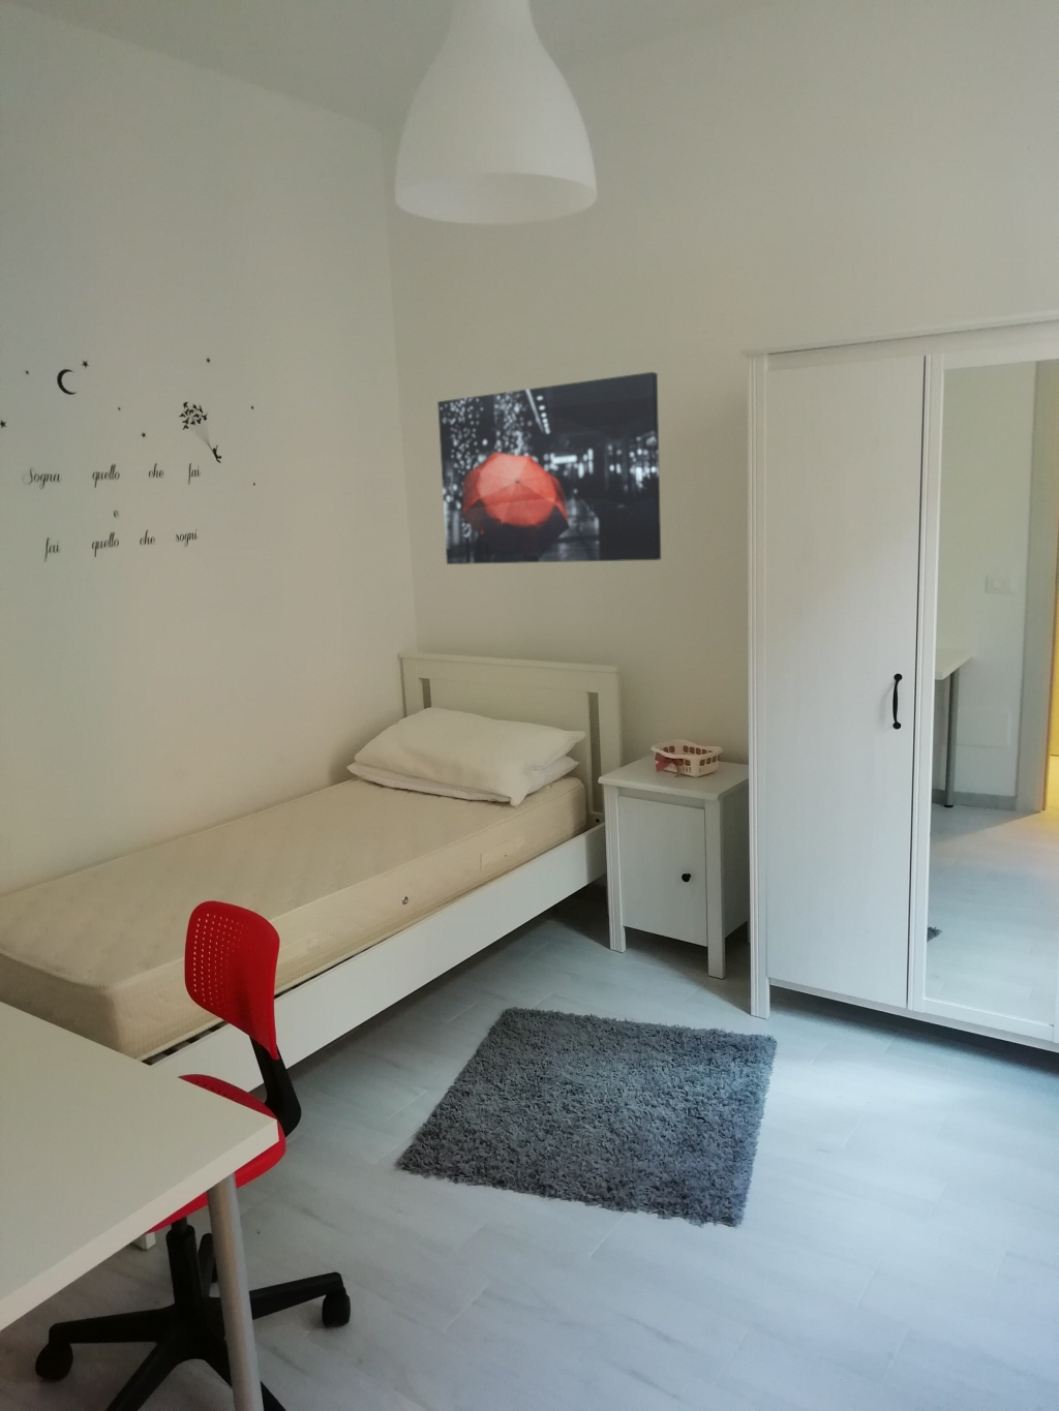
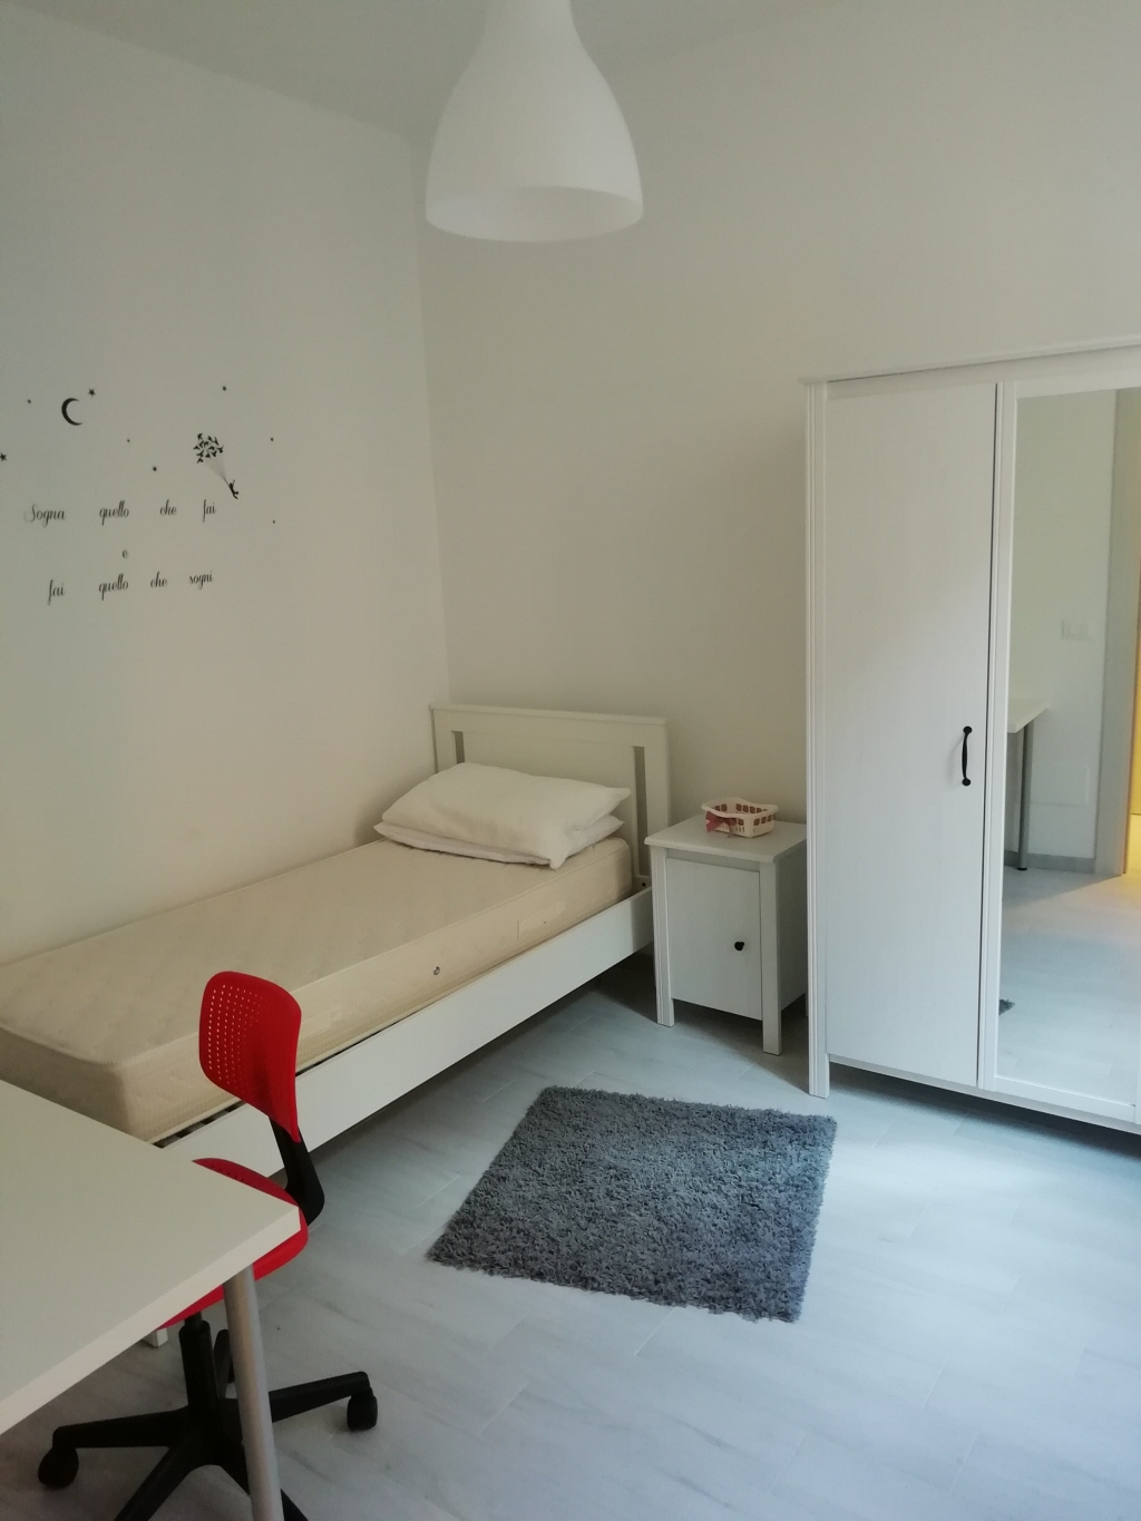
- wall art [436,371,662,566]
